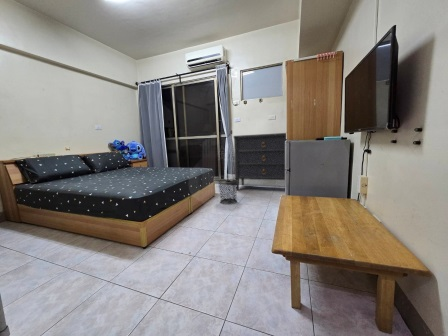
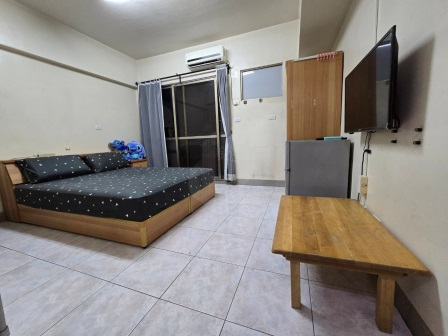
- dresser [233,132,288,191]
- waste bin [217,178,238,205]
